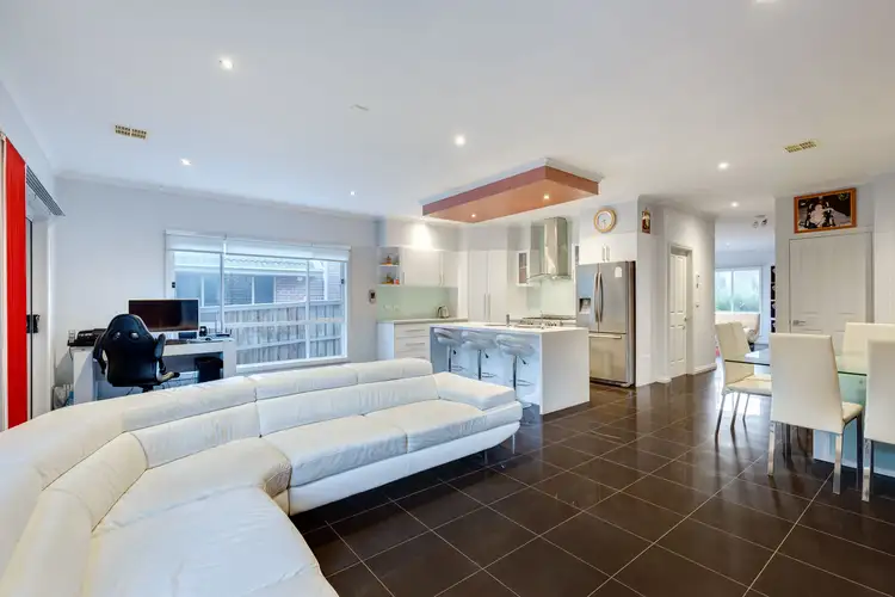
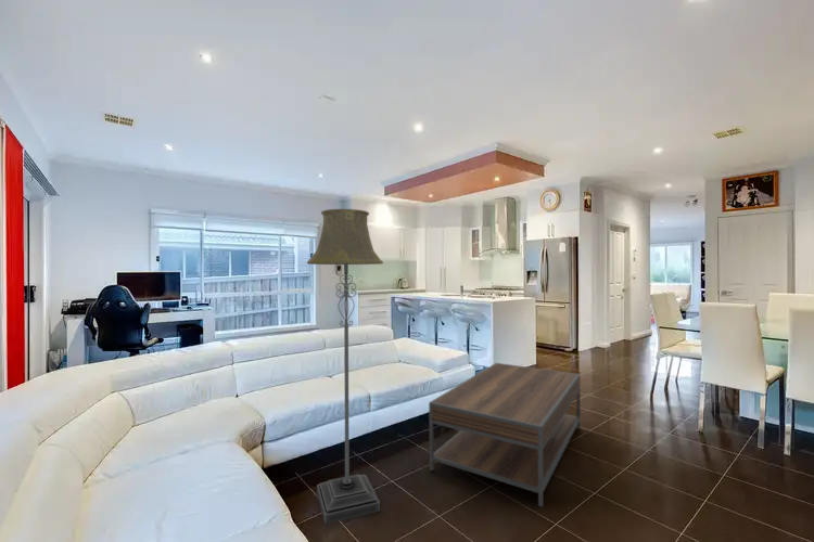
+ coffee table [428,362,582,508]
+ floor lamp [306,208,384,526]
